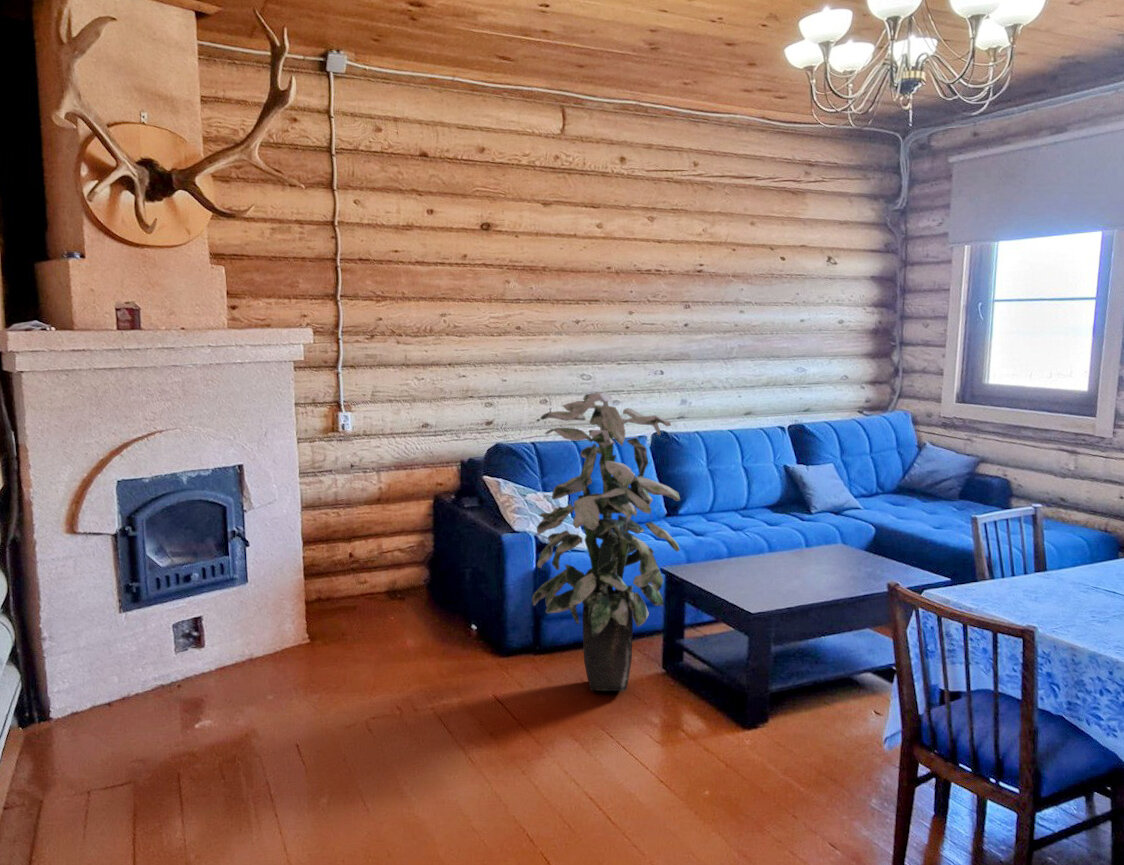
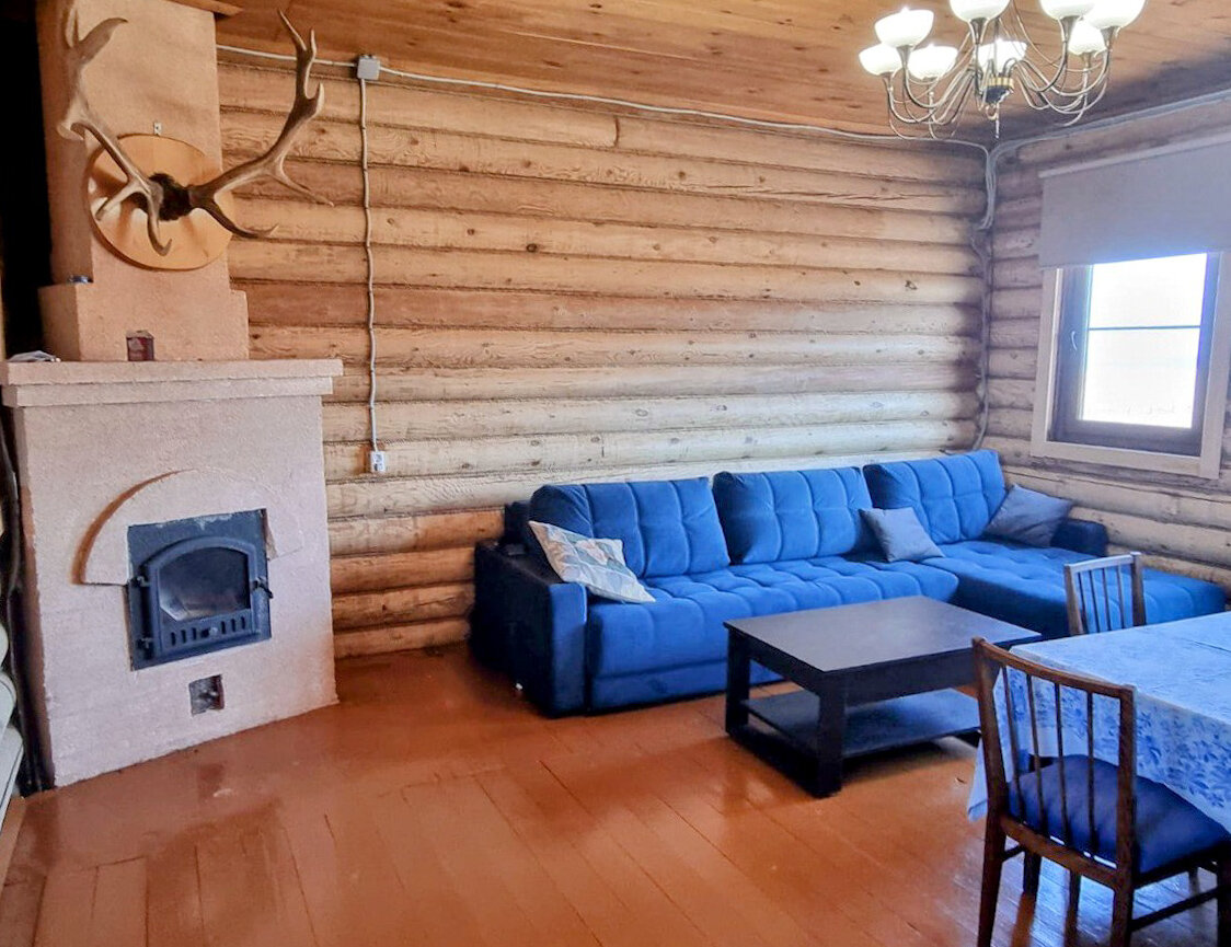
- indoor plant [531,392,681,692]
